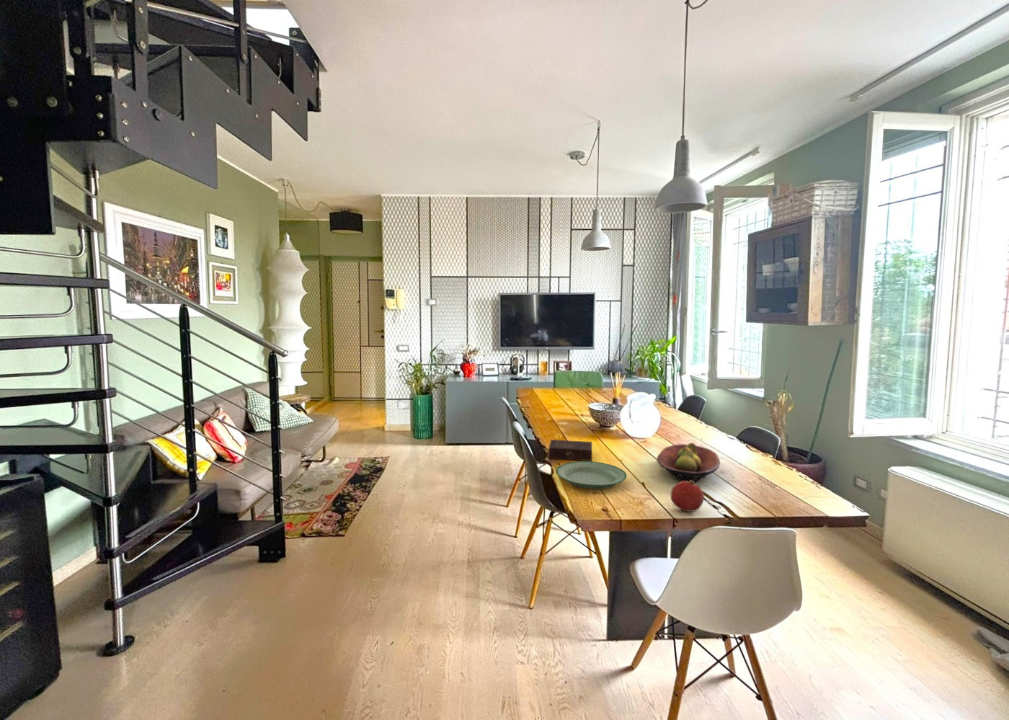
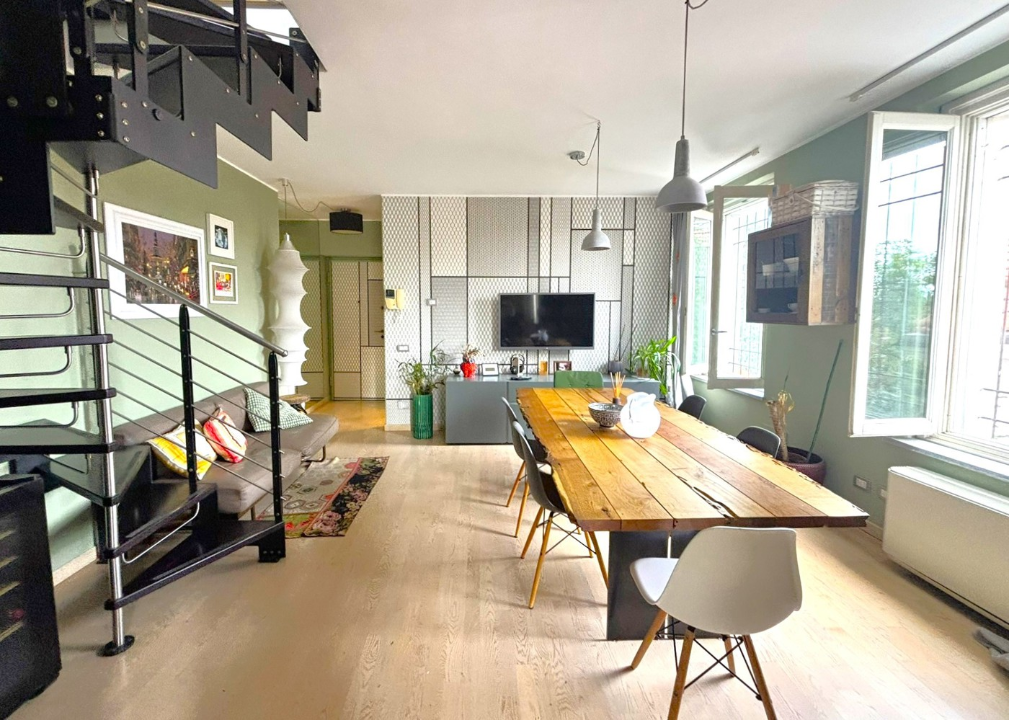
- plate [555,460,628,490]
- fruit [670,480,705,513]
- fruit bowl [656,442,721,483]
- book [547,439,593,462]
